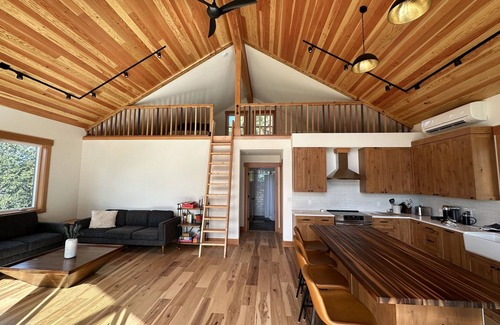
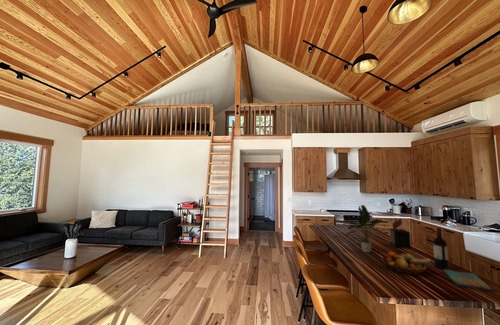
+ dish towel [443,269,494,293]
+ wine bottle [432,227,450,270]
+ fruit bowl [380,251,432,276]
+ potted plant [345,204,384,254]
+ knife block [389,217,412,250]
